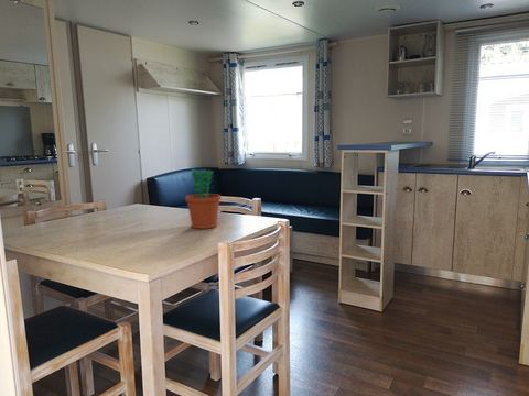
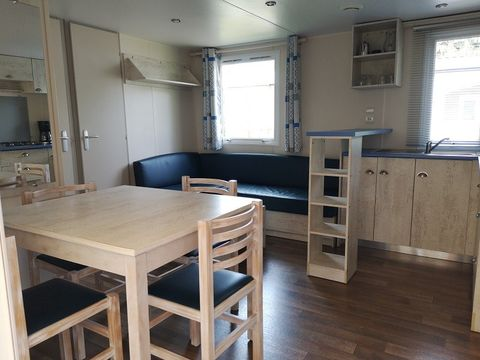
- flower pot [184,167,223,230]
